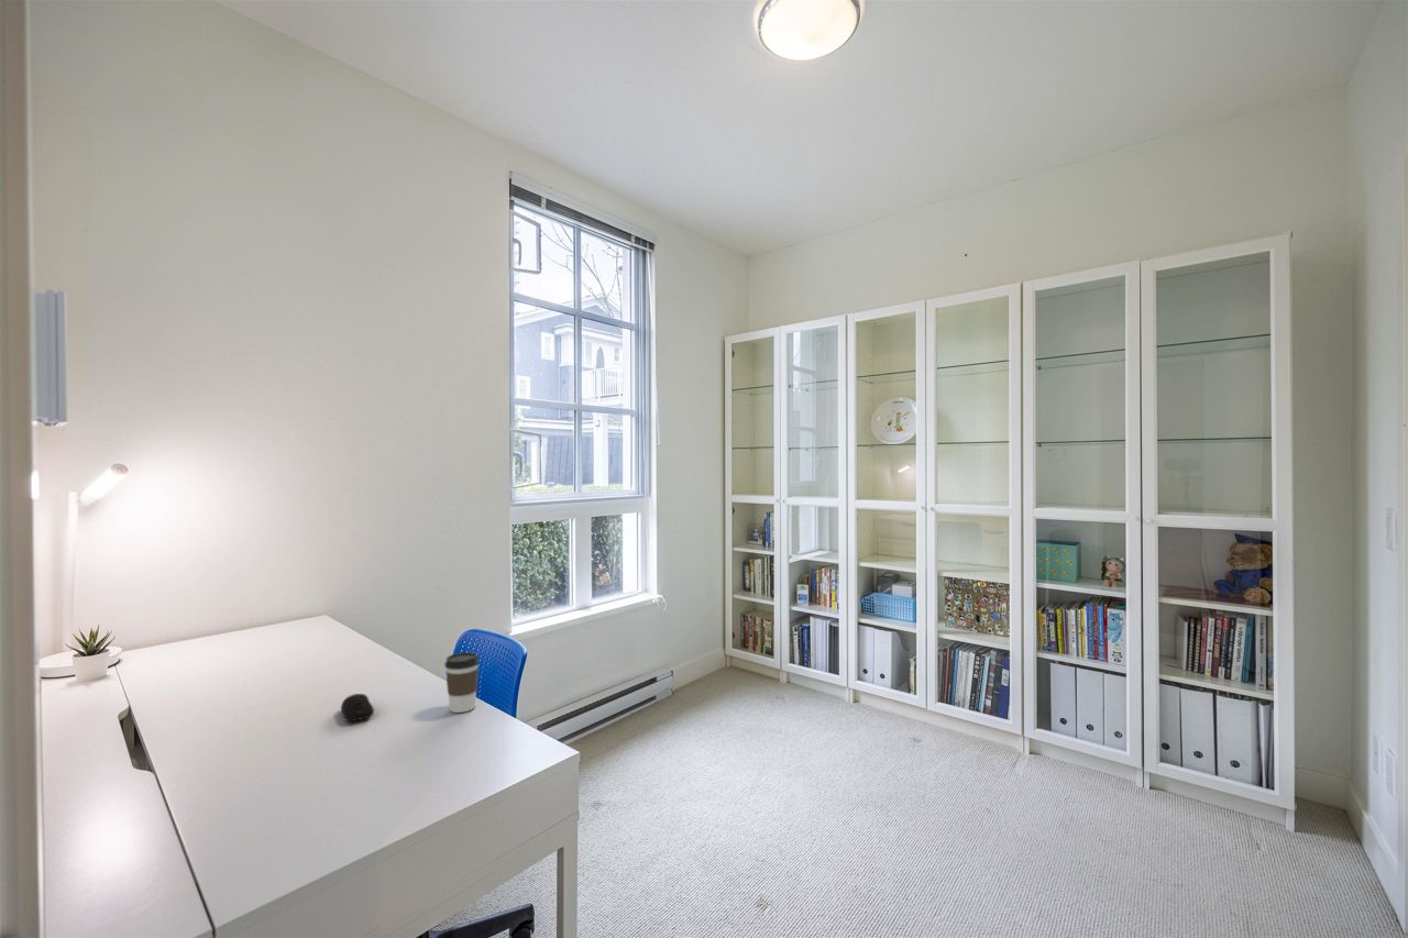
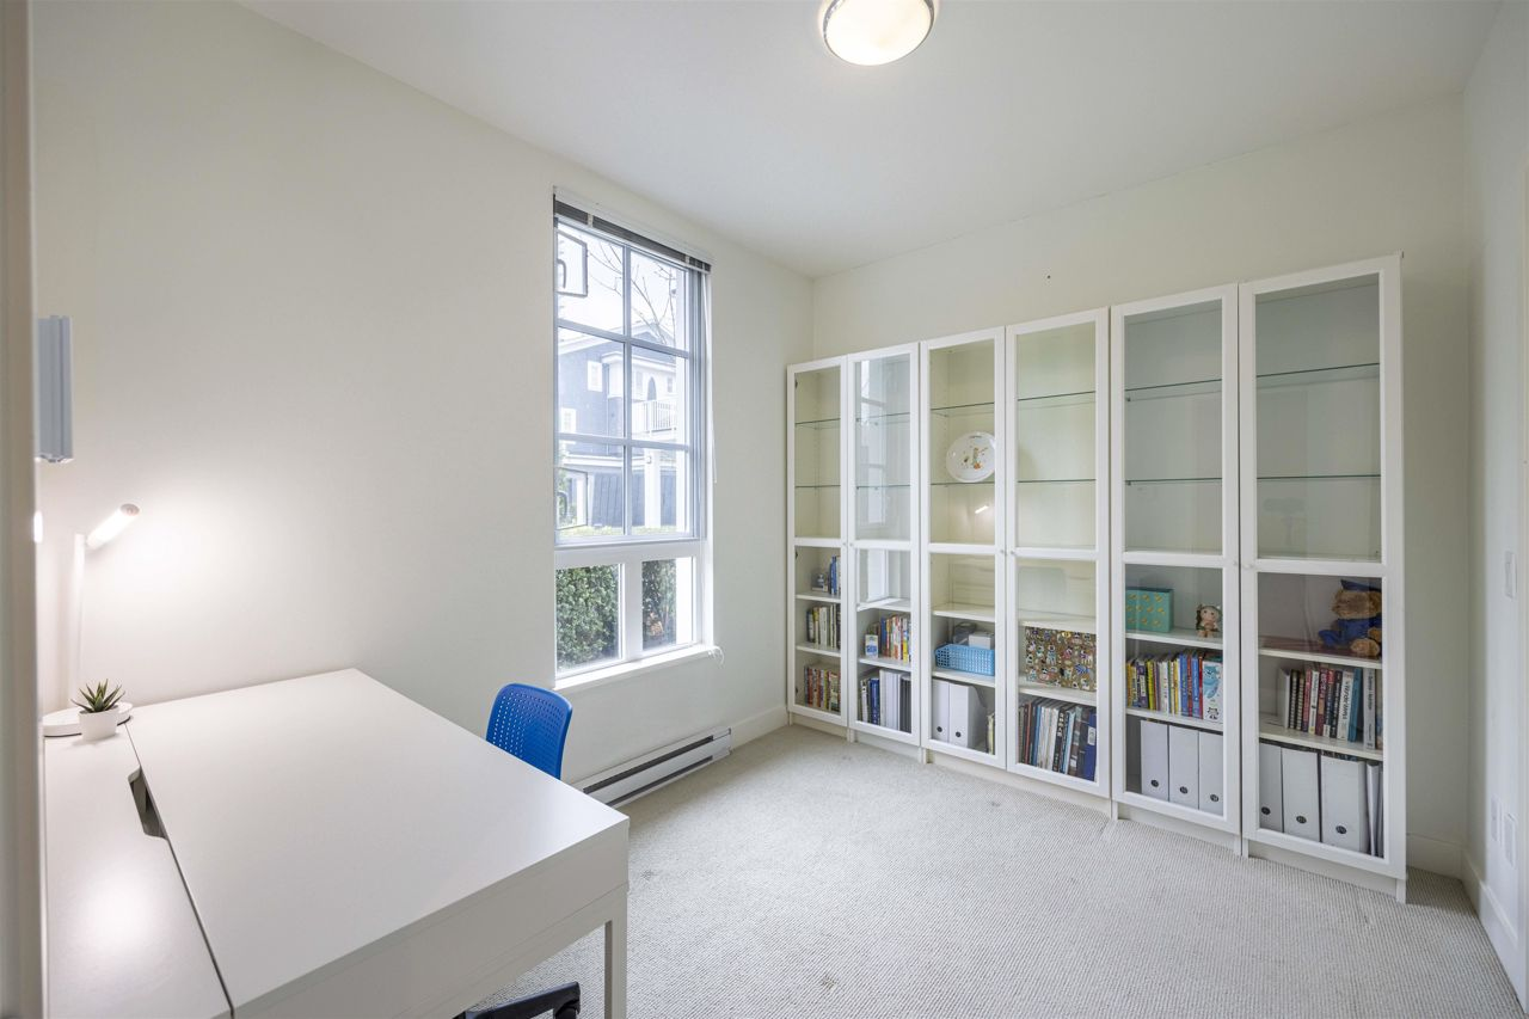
- coffee cup [443,651,481,714]
- computer mouse [340,693,375,722]
